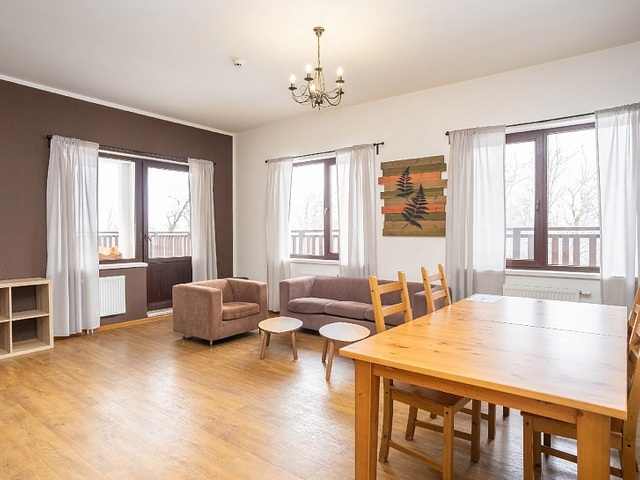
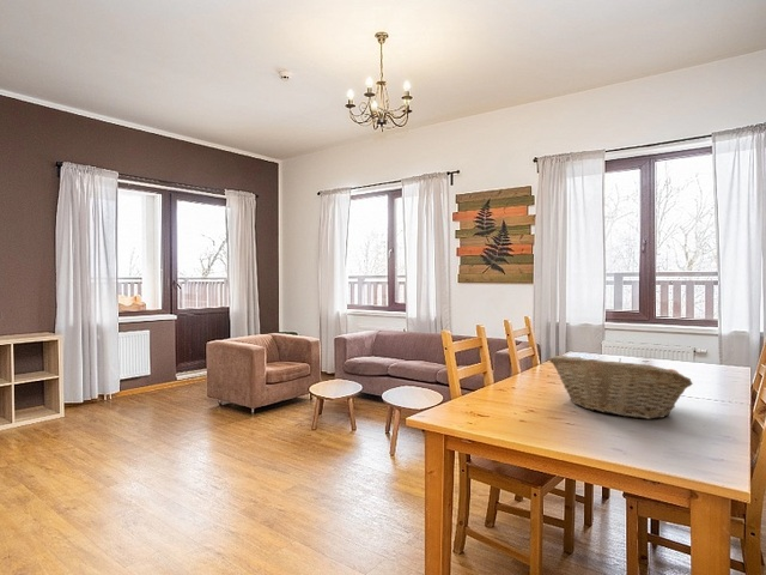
+ fruit basket [548,355,694,420]
